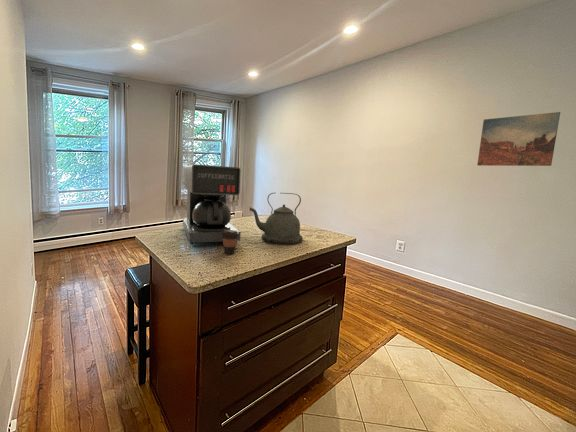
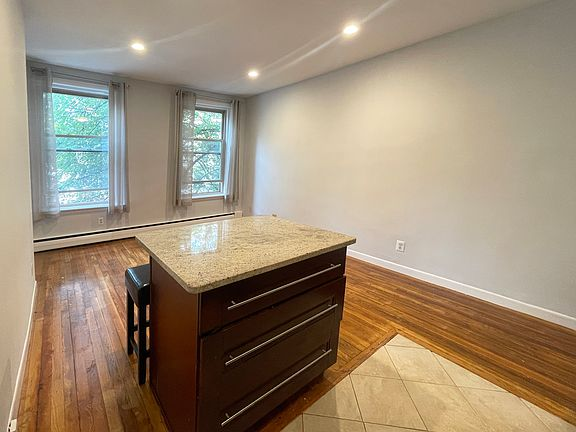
- coffee maker [182,163,242,245]
- wall art [476,111,561,167]
- coffee cup [221,230,239,255]
- kettle [249,192,304,245]
